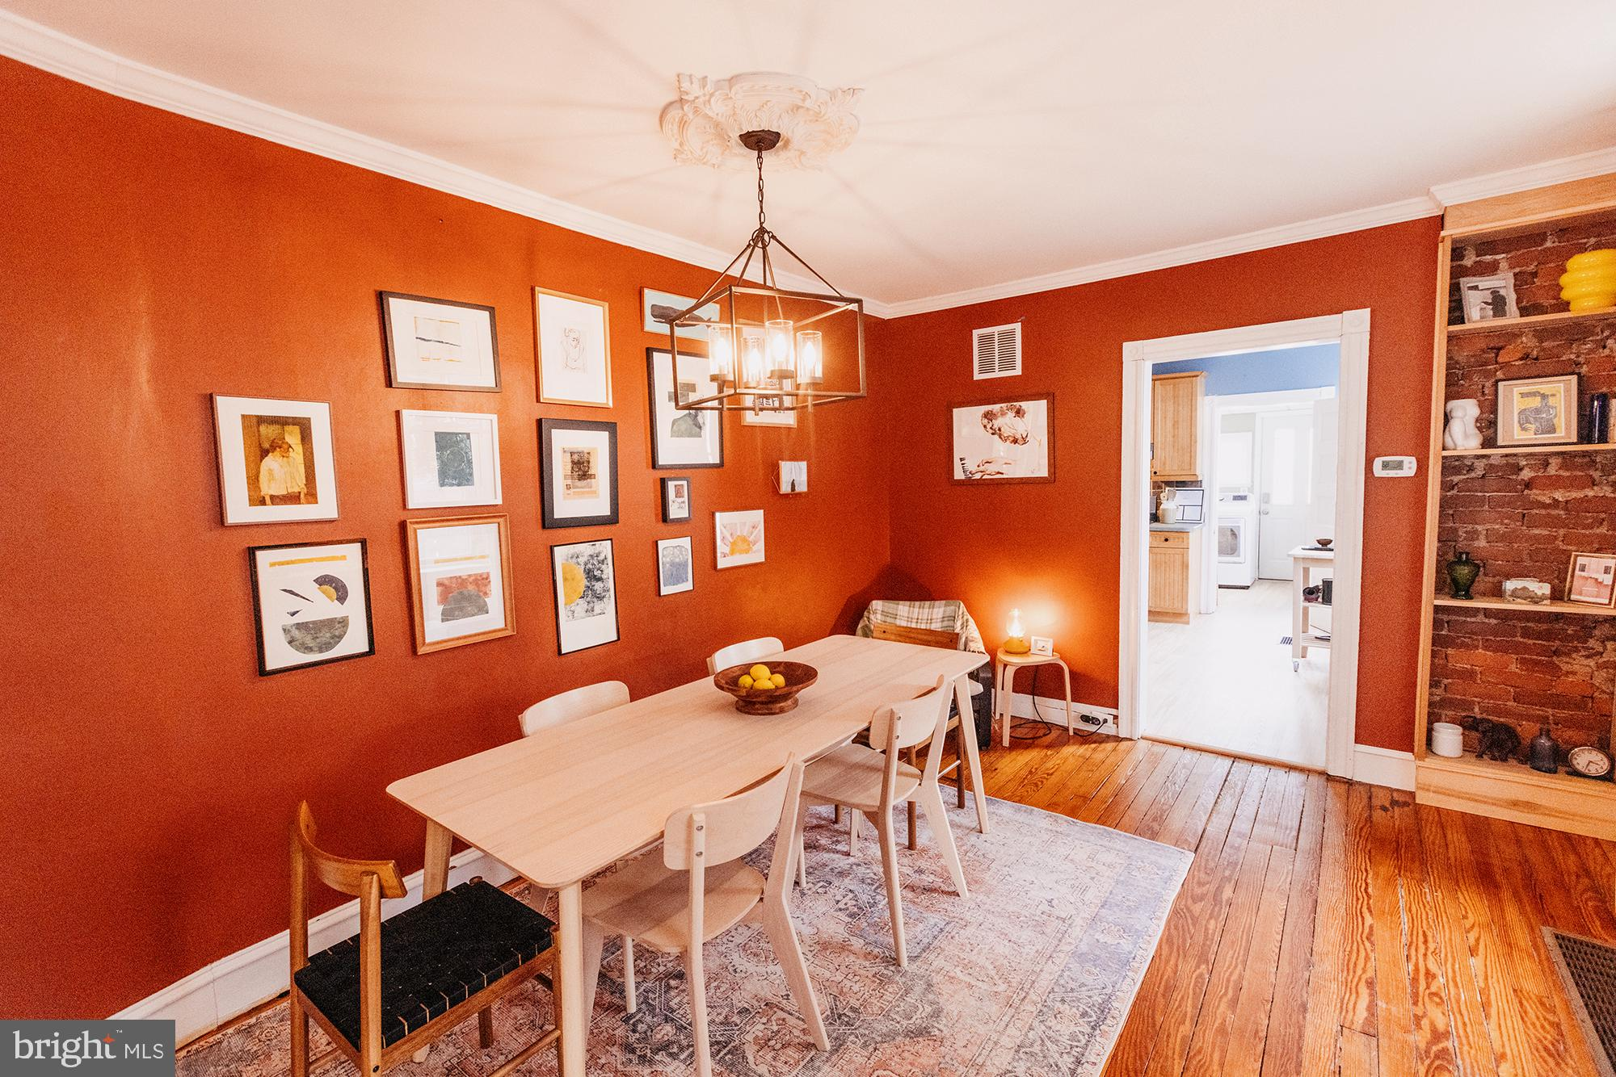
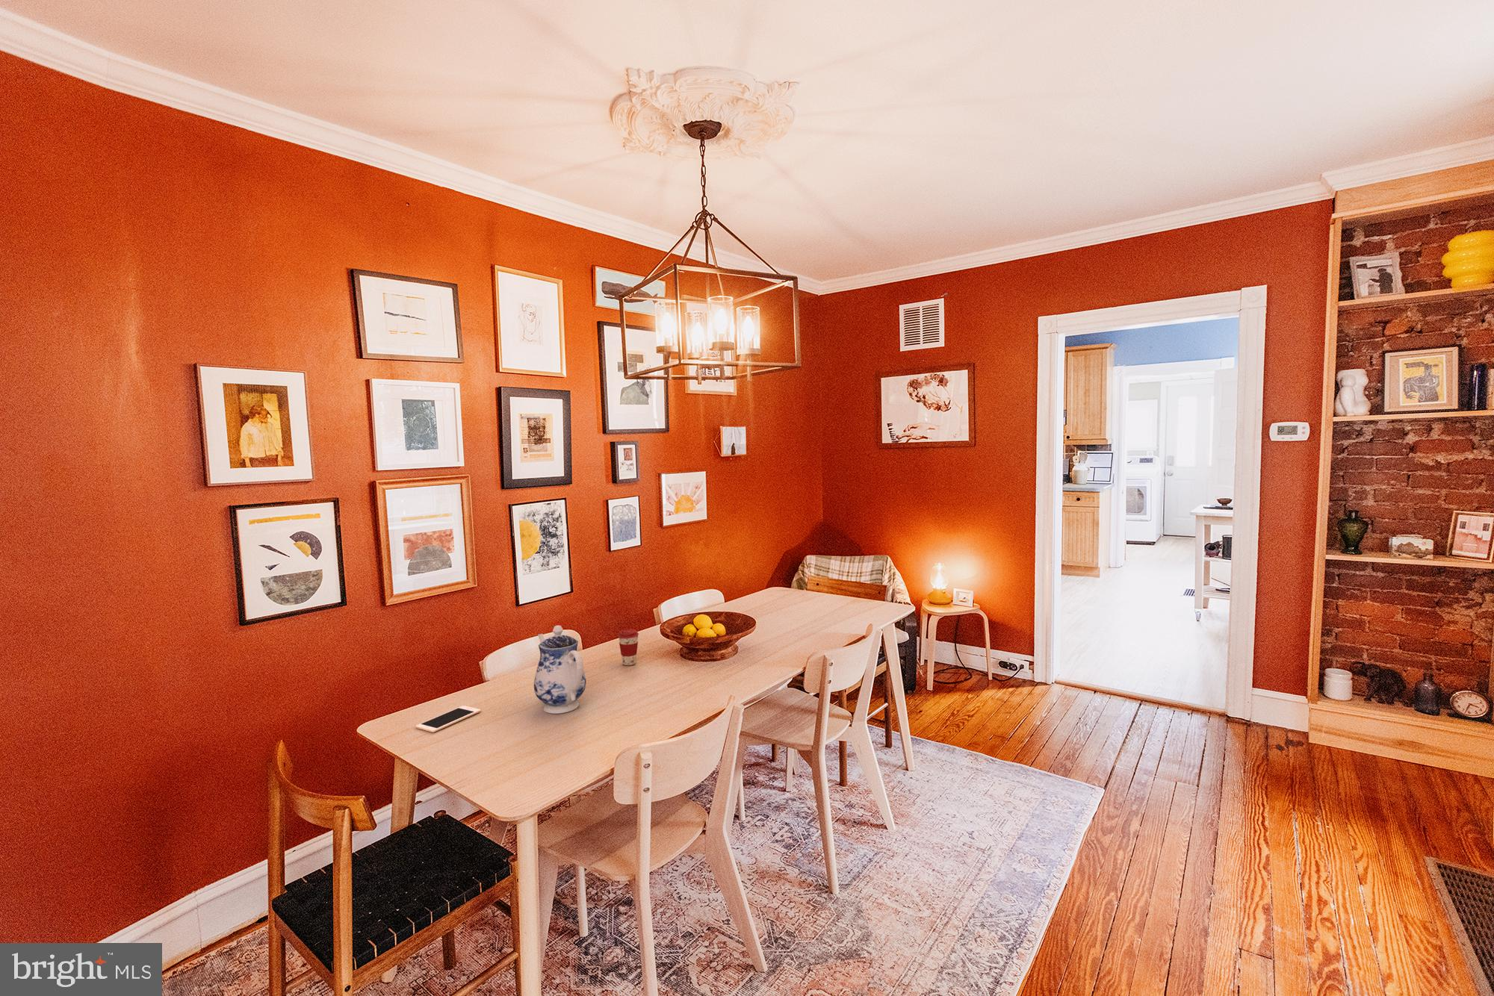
+ teapot [534,625,587,715]
+ cell phone [416,705,481,734]
+ coffee cup [617,629,639,666]
